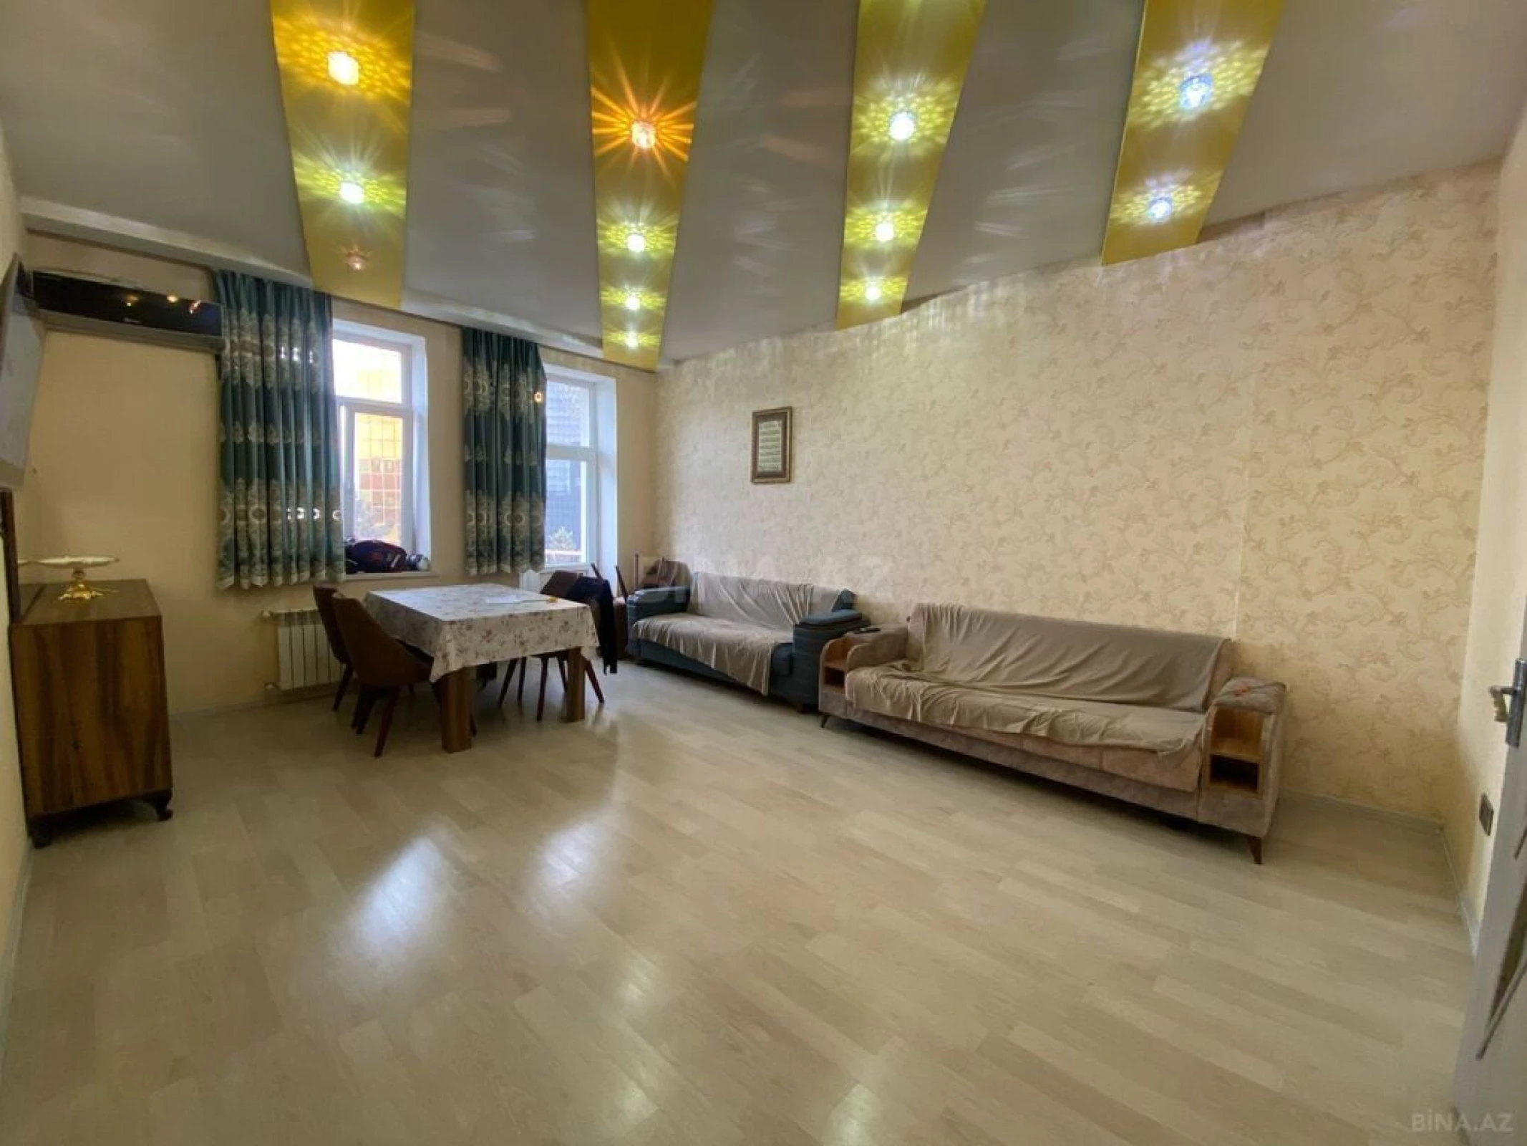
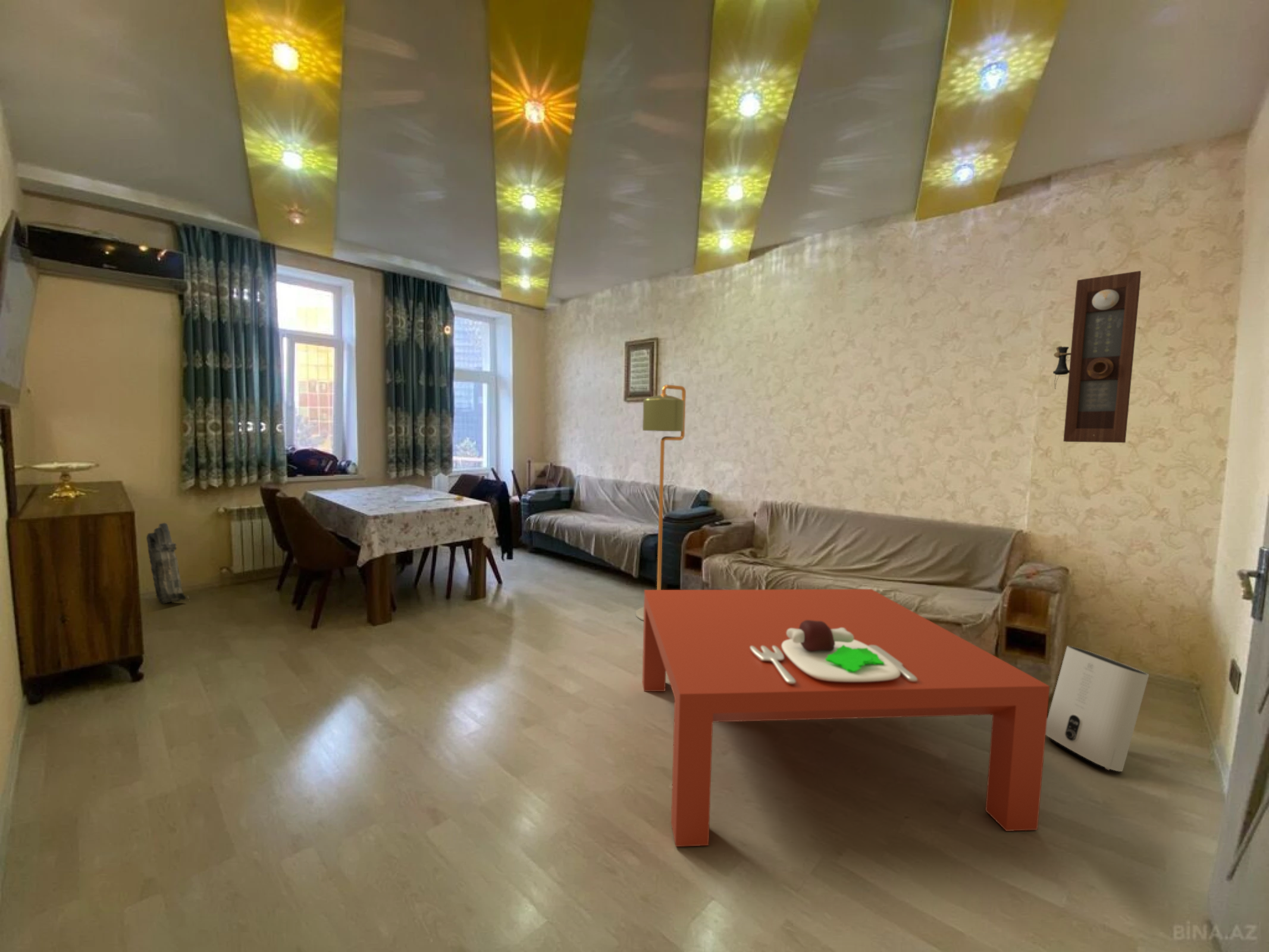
+ coffee table [641,588,1050,847]
+ floor lamp [635,384,687,621]
+ air purifier [1046,645,1149,772]
+ architectural model [146,522,191,605]
+ pendulum clock [1052,270,1142,443]
